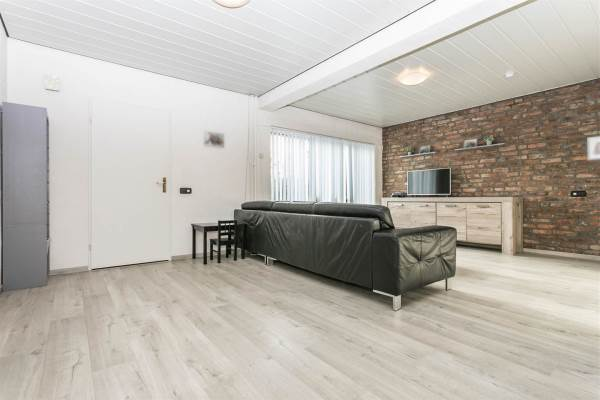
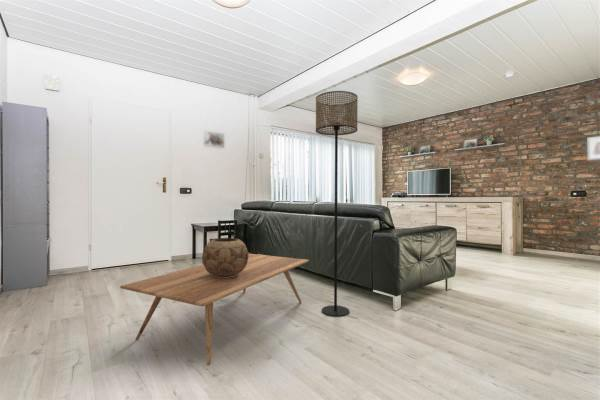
+ coffee table [119,252,310,366]
+ decorative bowl [201,237,249,278]
+ floor lamp [315,90,359,317]
